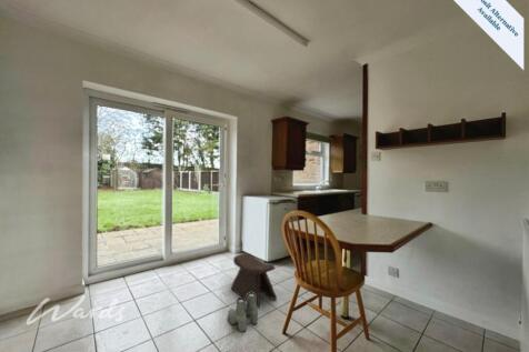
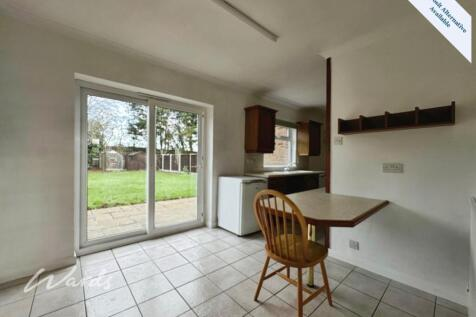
- boots [227,292,259,333]
- stool [230,252,278,310]
